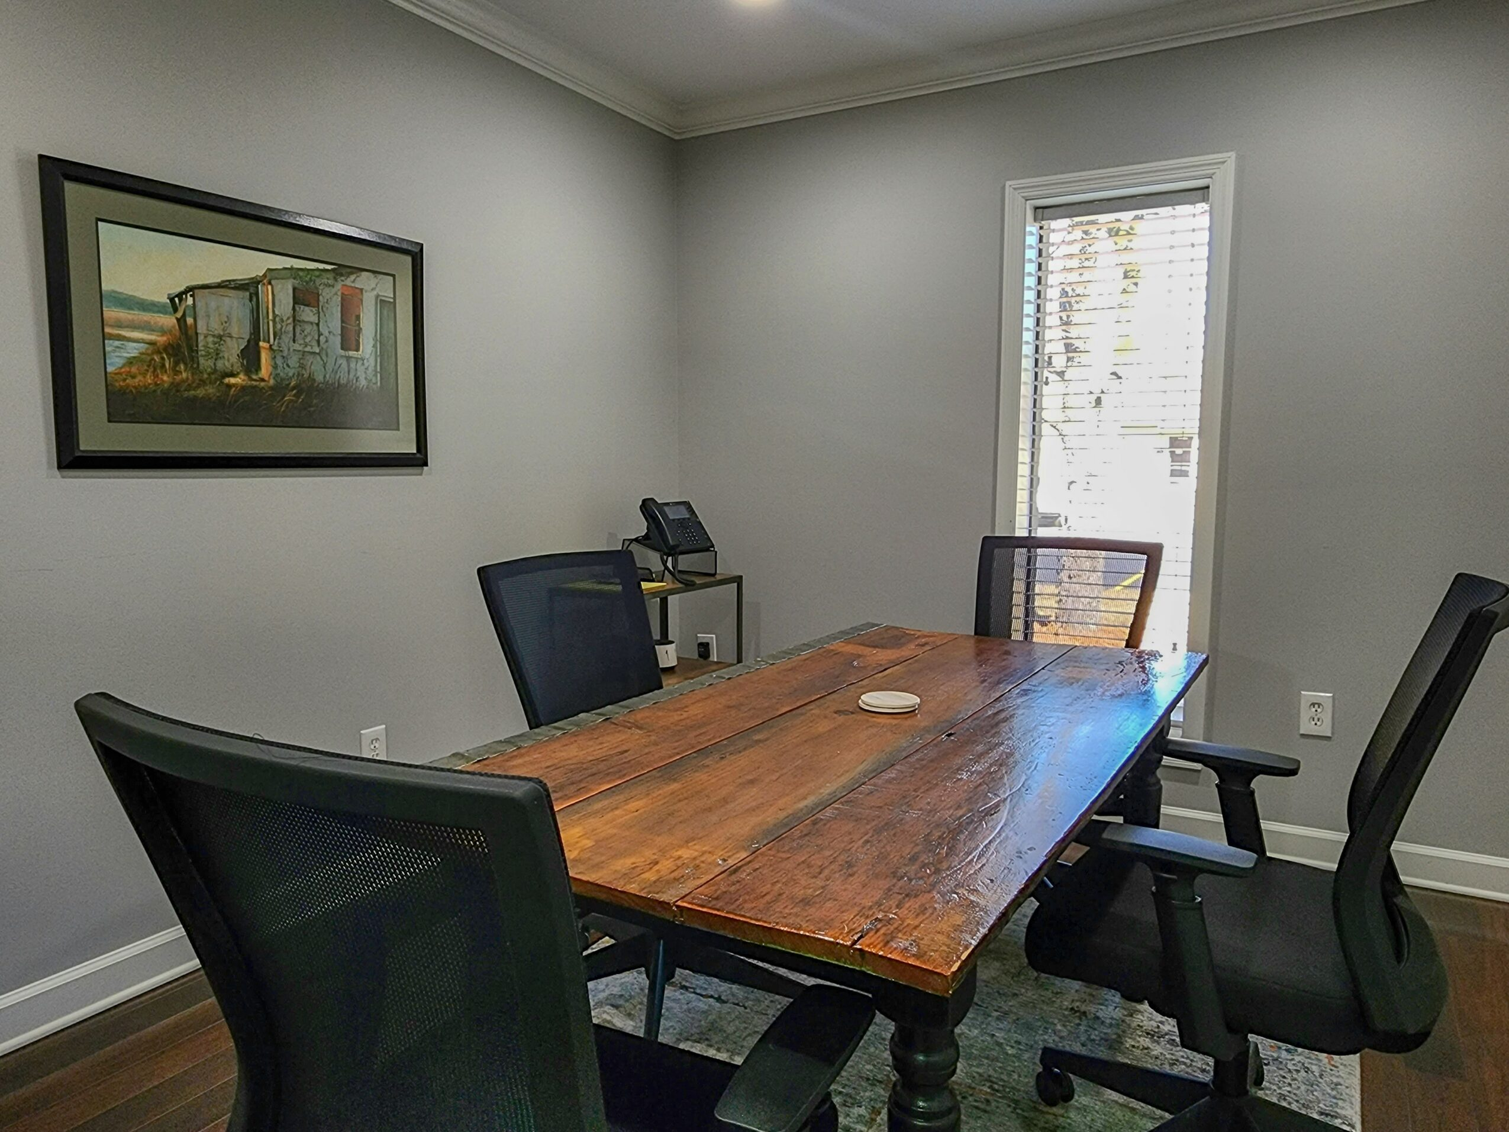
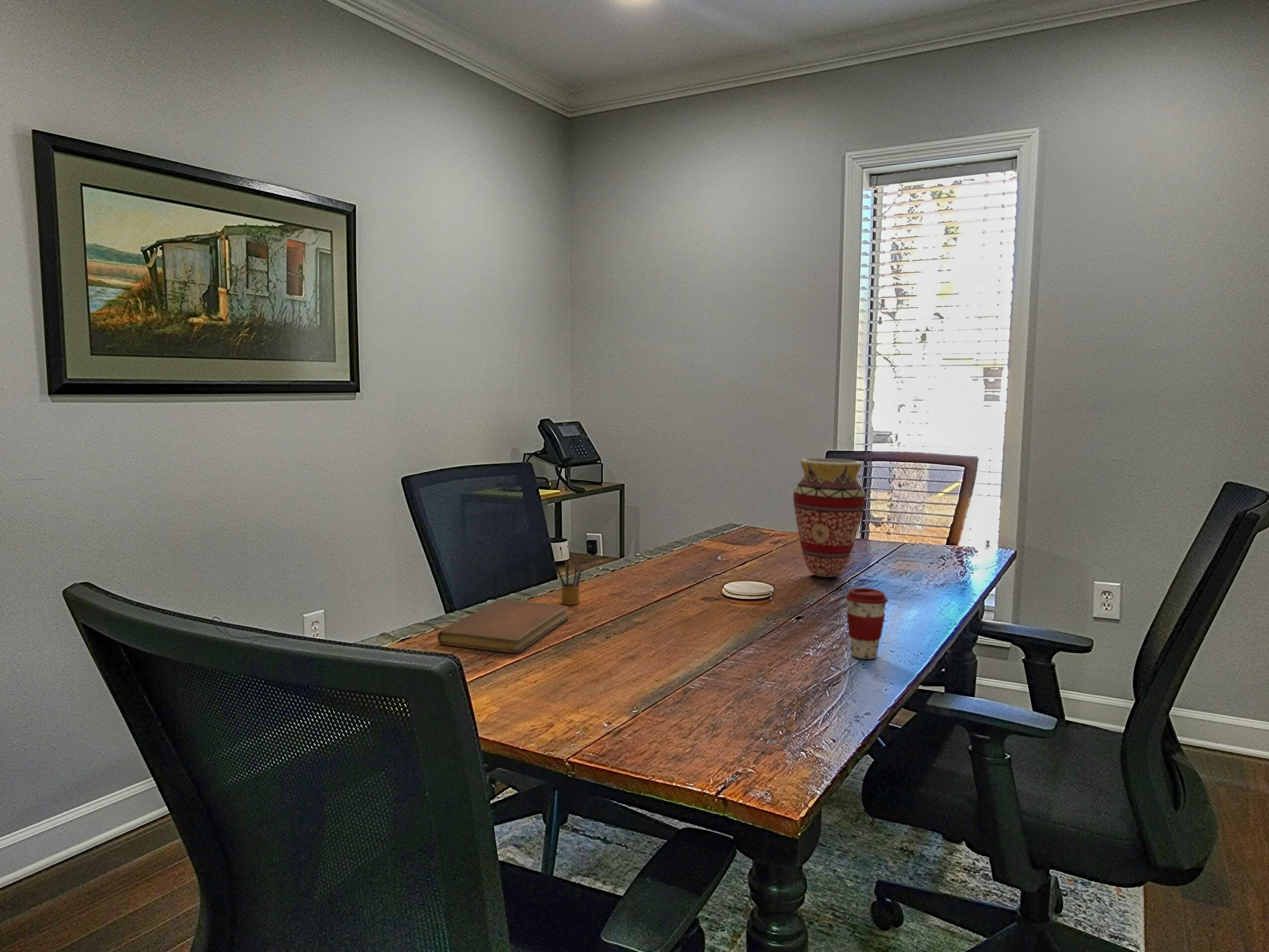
+ vase [793,458,866,578]
+ coffee cup [845,587,888,660]
+ notebook [437,599,569,654]
+ pencil box [553,559,584,605]
